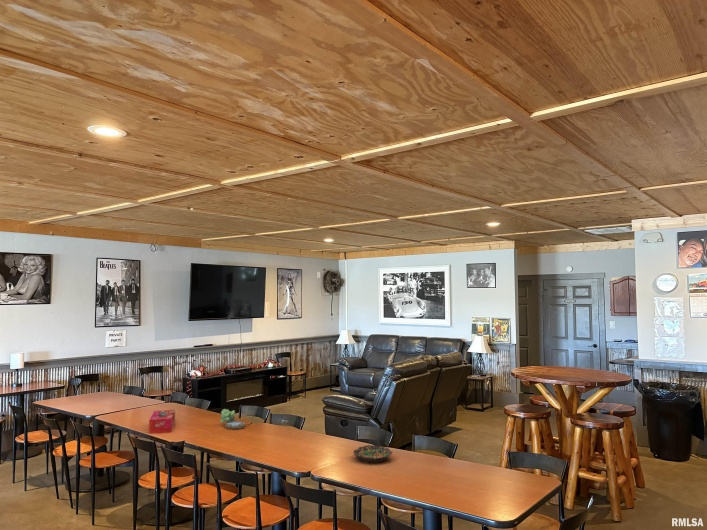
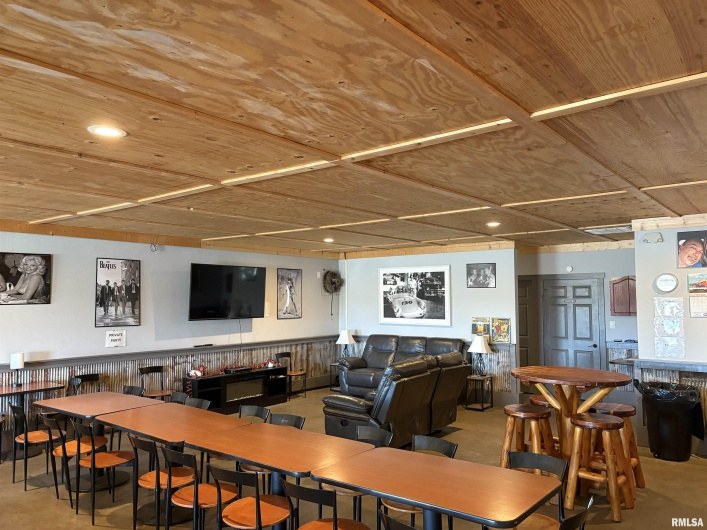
- tissue box [148,409,176,435]
- bowl [352,444,394,464]
- plant [219,408,246,430]
